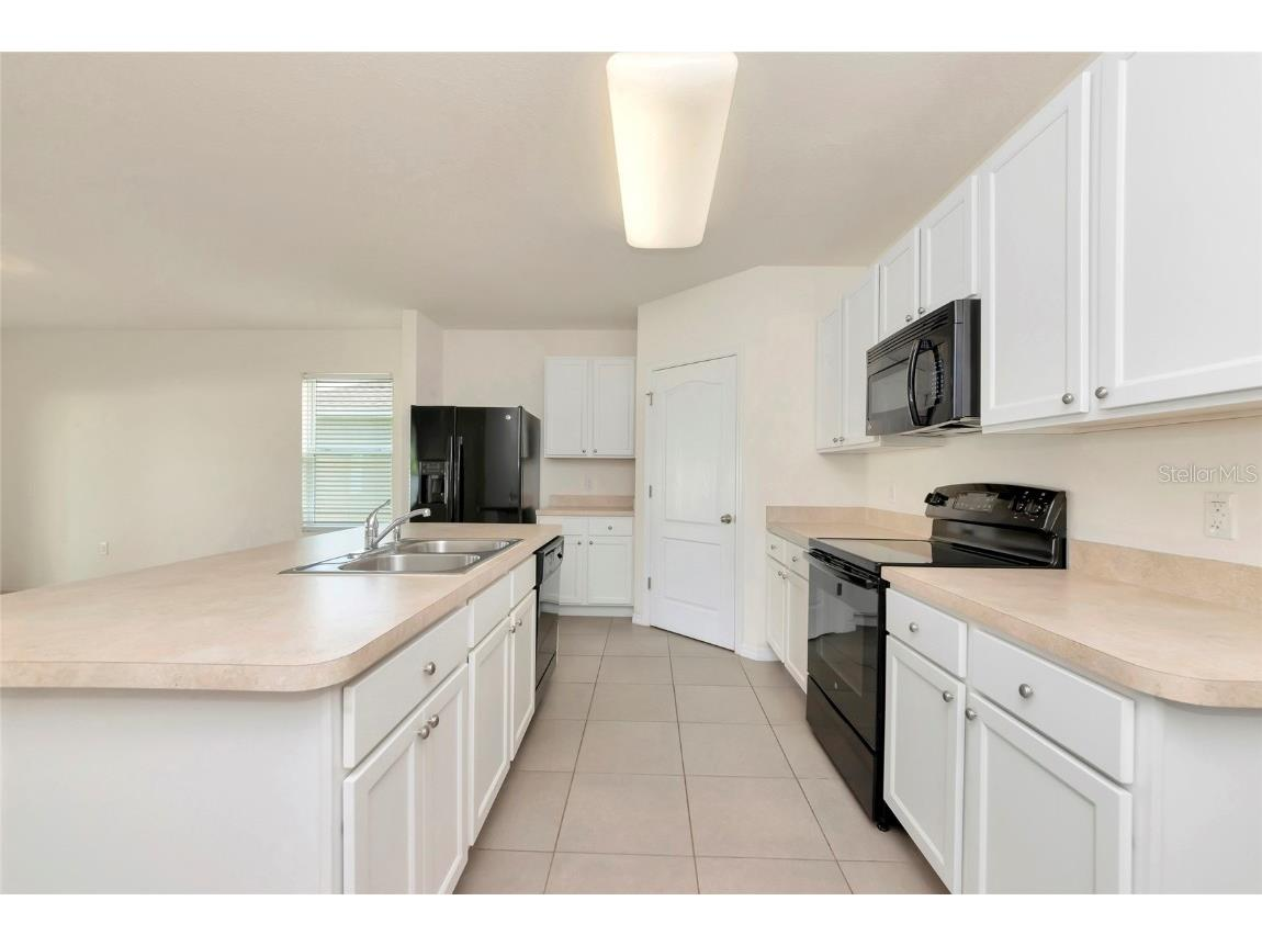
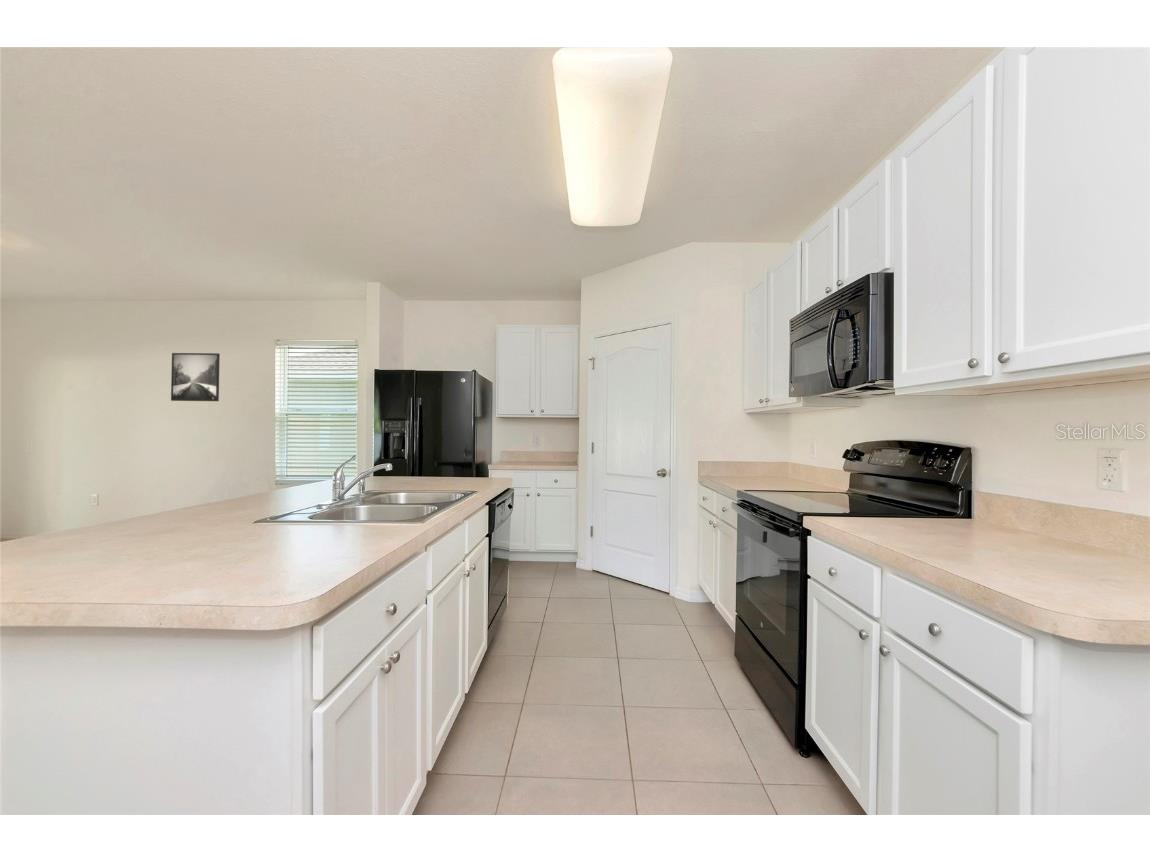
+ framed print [170,352,221,402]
